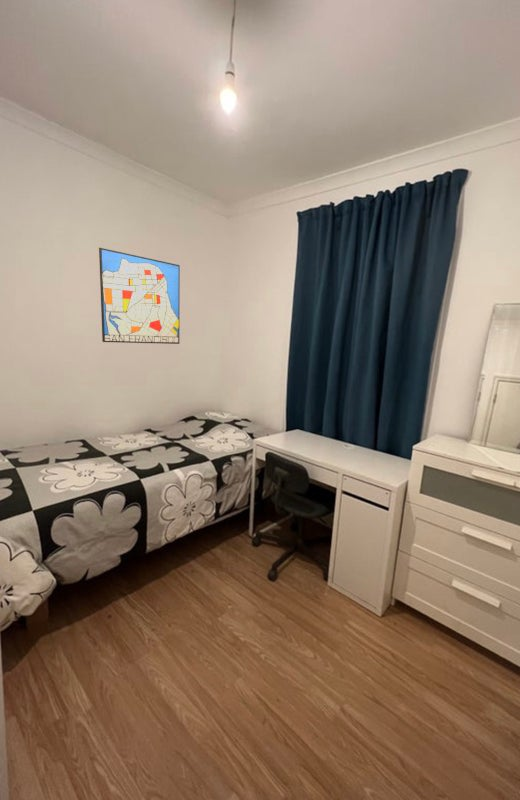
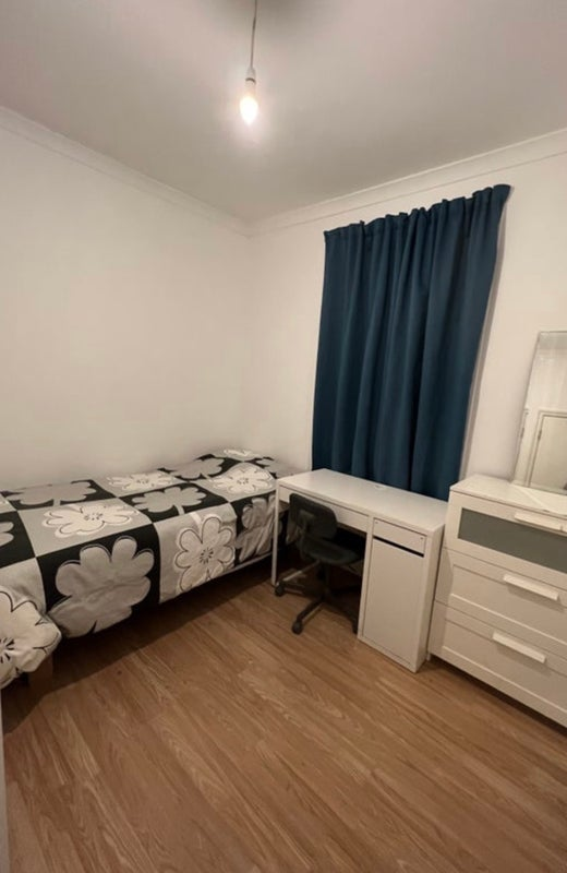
- wall art [98,247,181,345]
